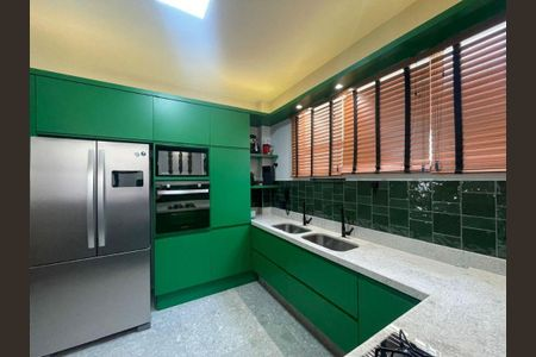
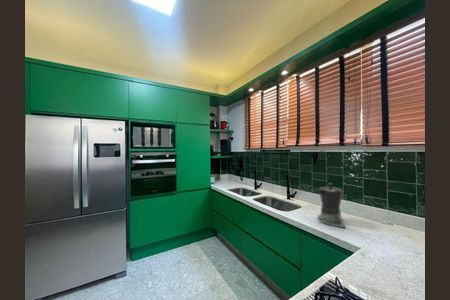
+ coffee maker [317,182,346,229]
